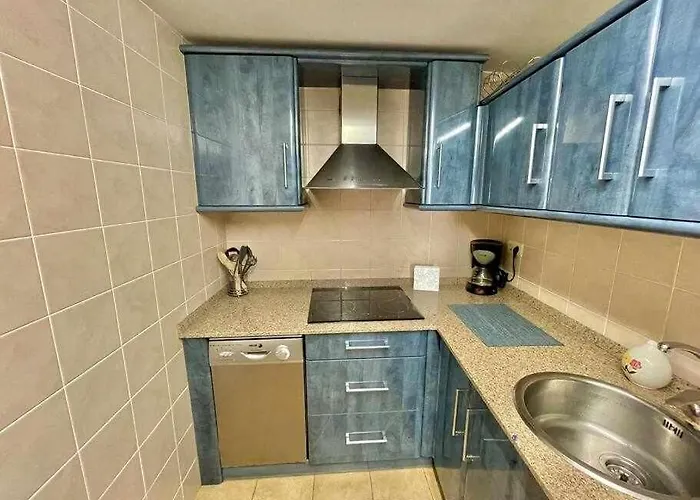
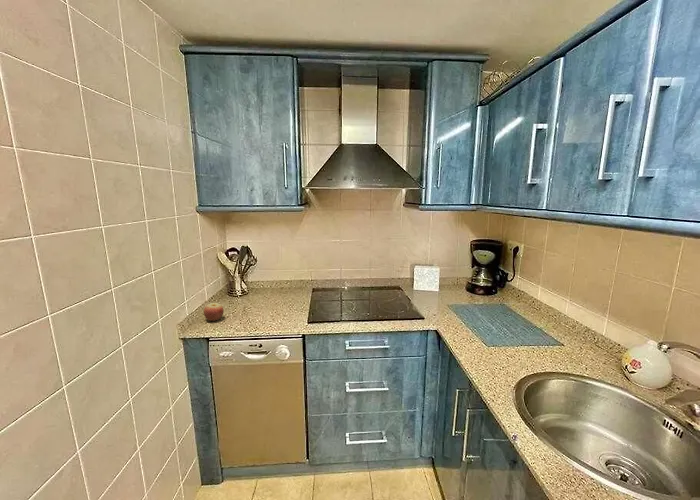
+ apple [203,302,225,322]
